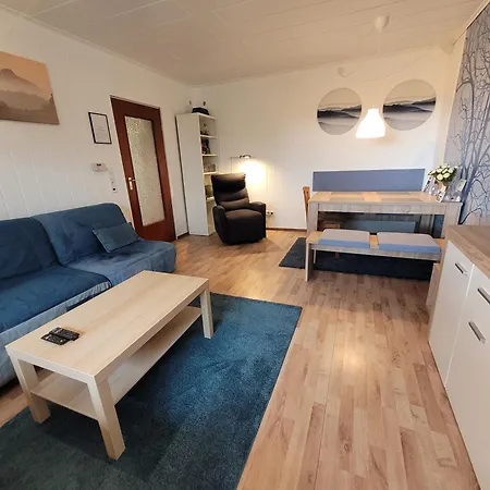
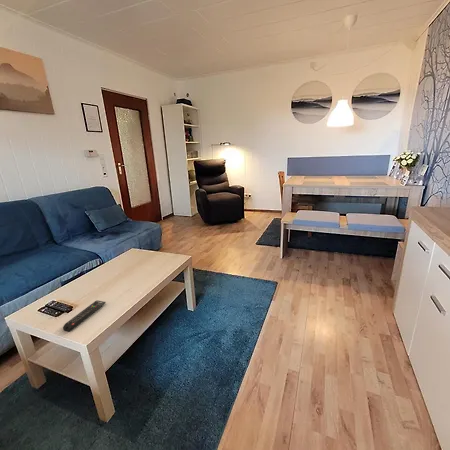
+ remote control [62,299,107,333]
